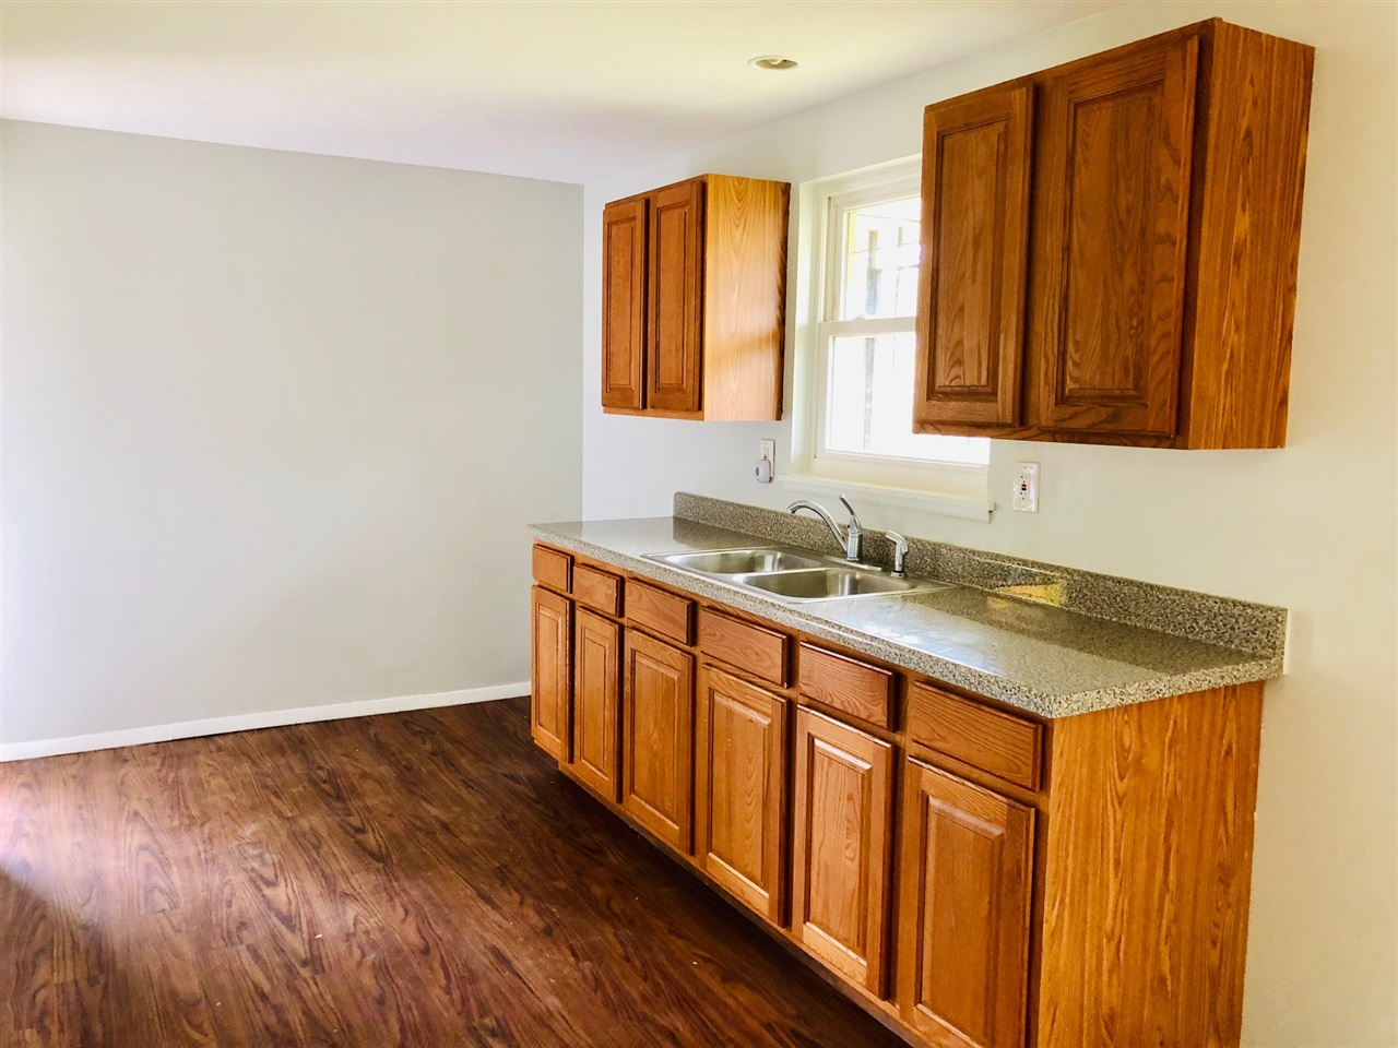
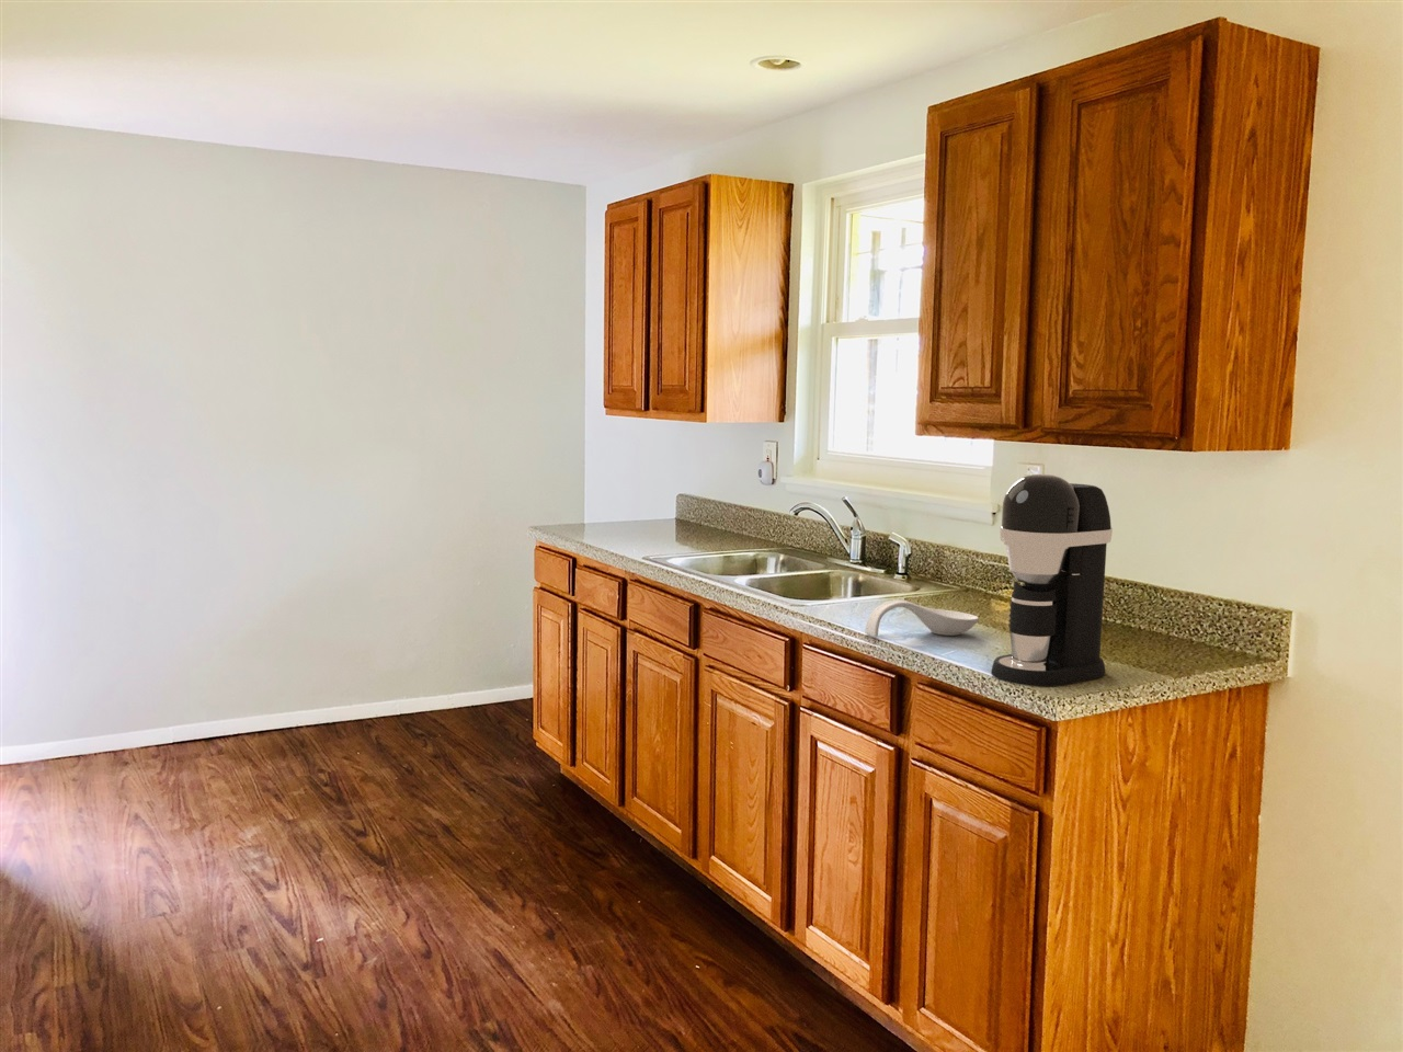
+ spoon rest [864,598,980,639]
+ coffee maker [990,473,1114,687]
